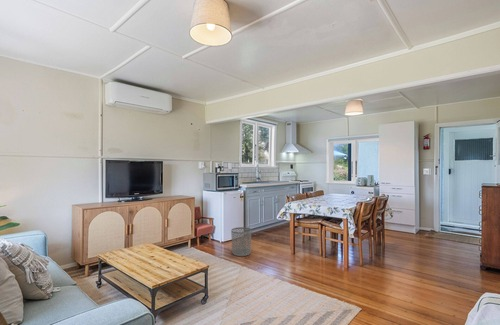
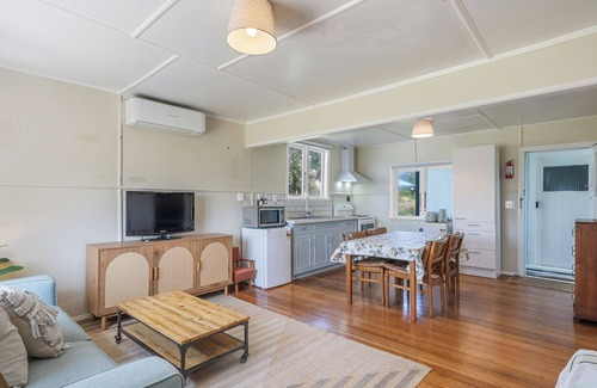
- waste bin [230,226,252,257]
